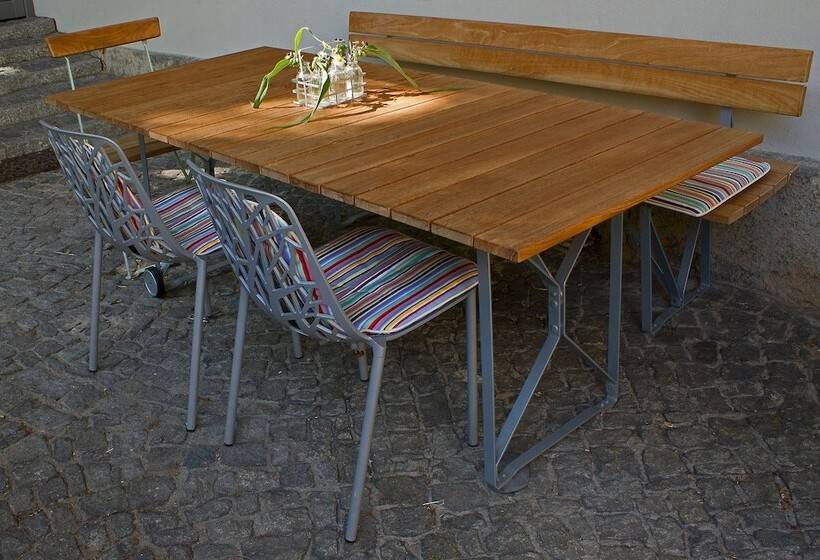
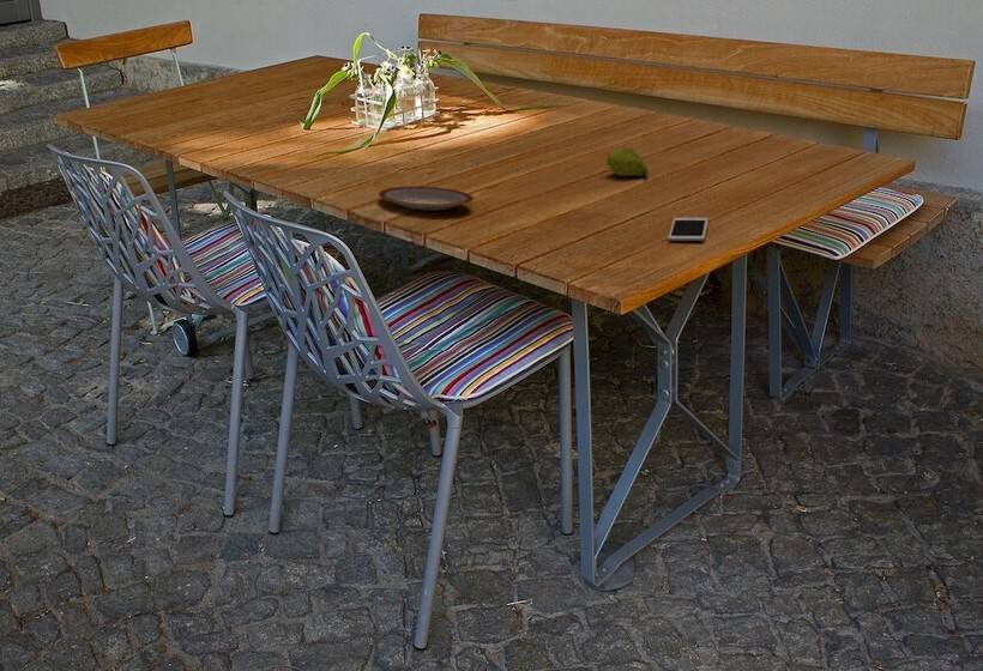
+ fruit [605,146,649,181]
+ cell phone [668,217,710,242]
+ plate [378,186,475,211]
